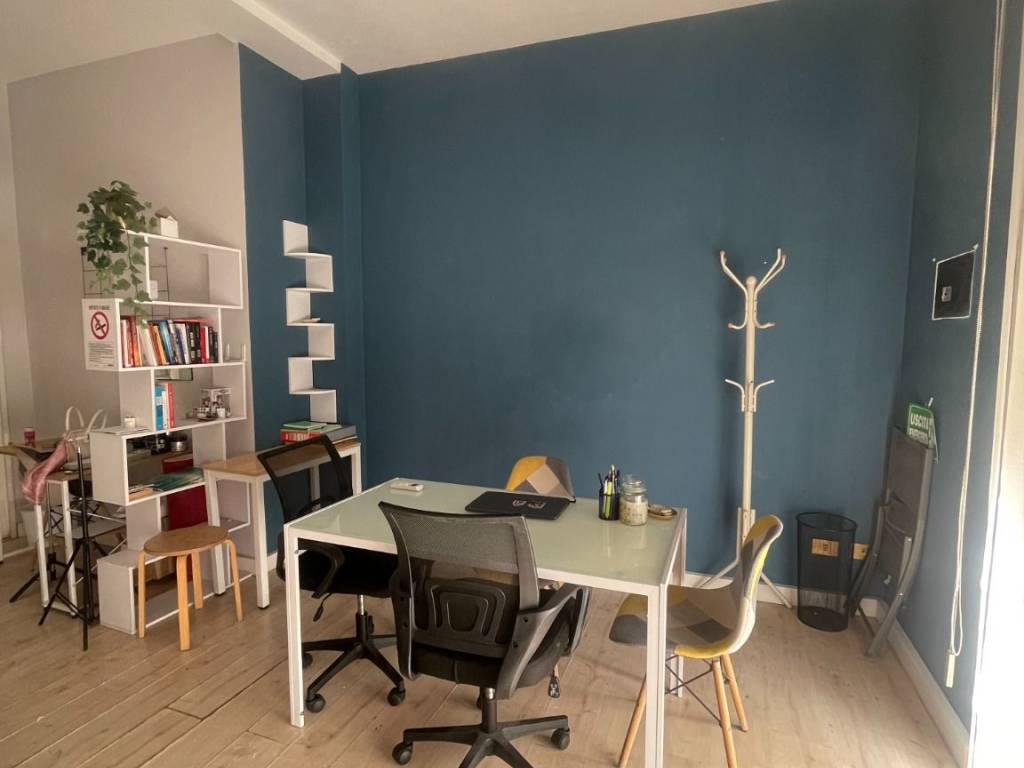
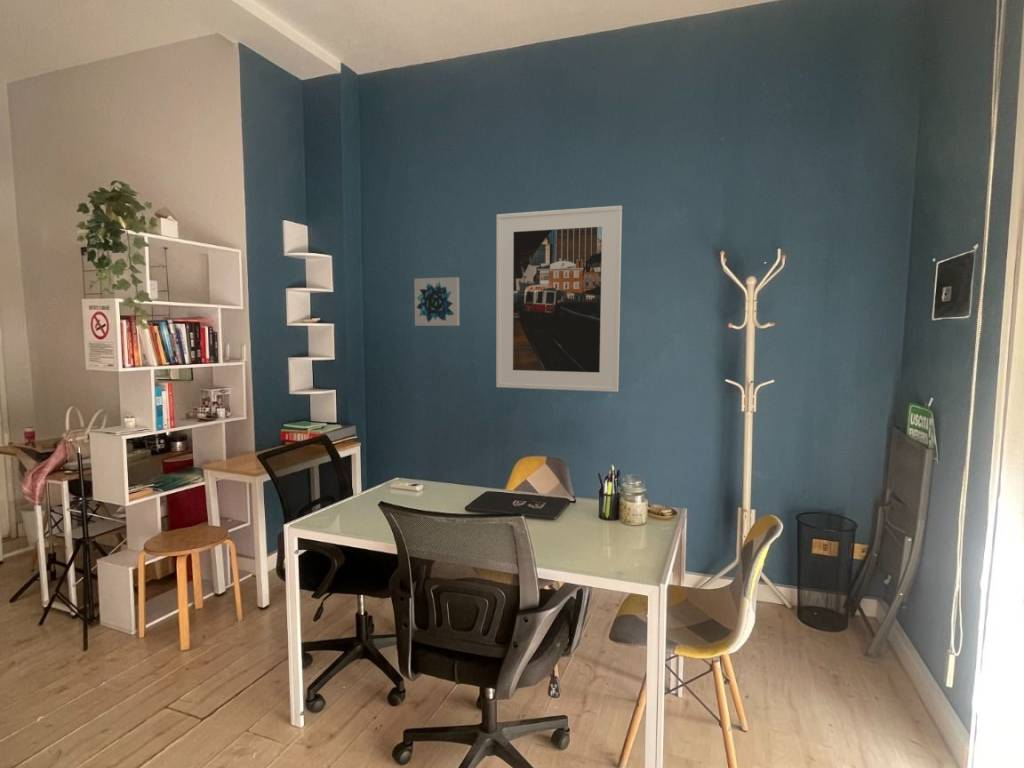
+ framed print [495,205,623,393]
+ wall art [413,276,460,327]
